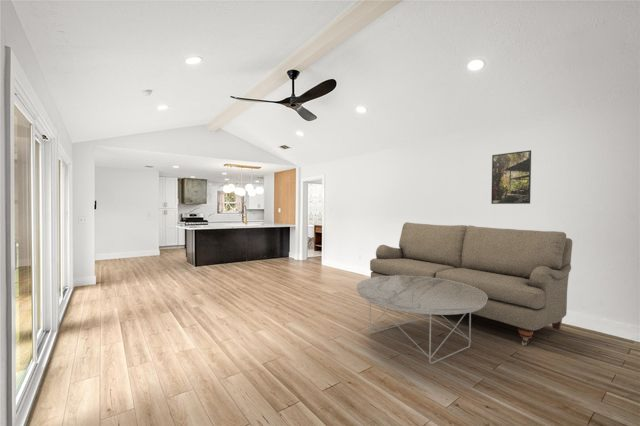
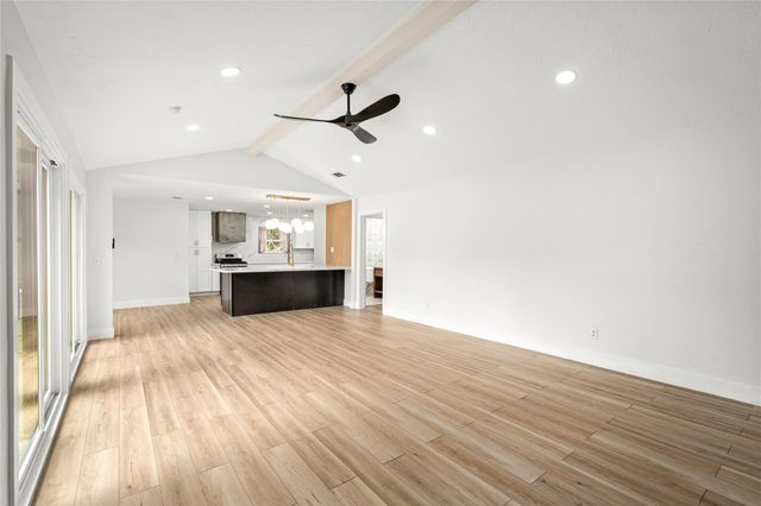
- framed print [490,149,532,205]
- coffee table [356,275,488,365]
- sofa [369,221,573,347]
